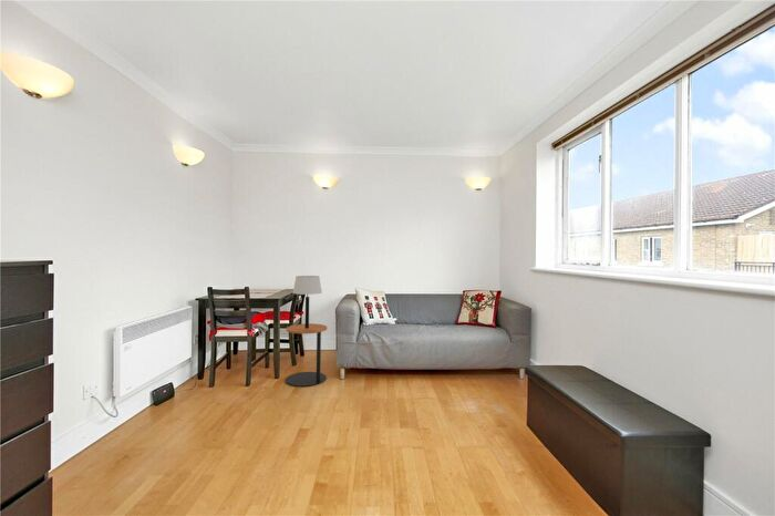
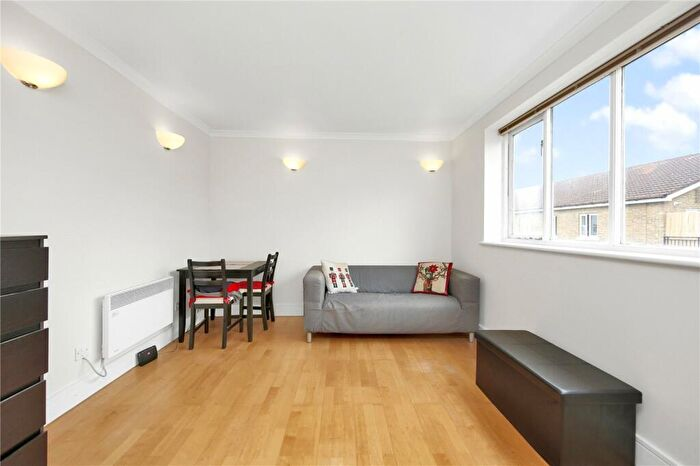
- table lamp [291,275,323,329]
- side table [285,322,328,388]
